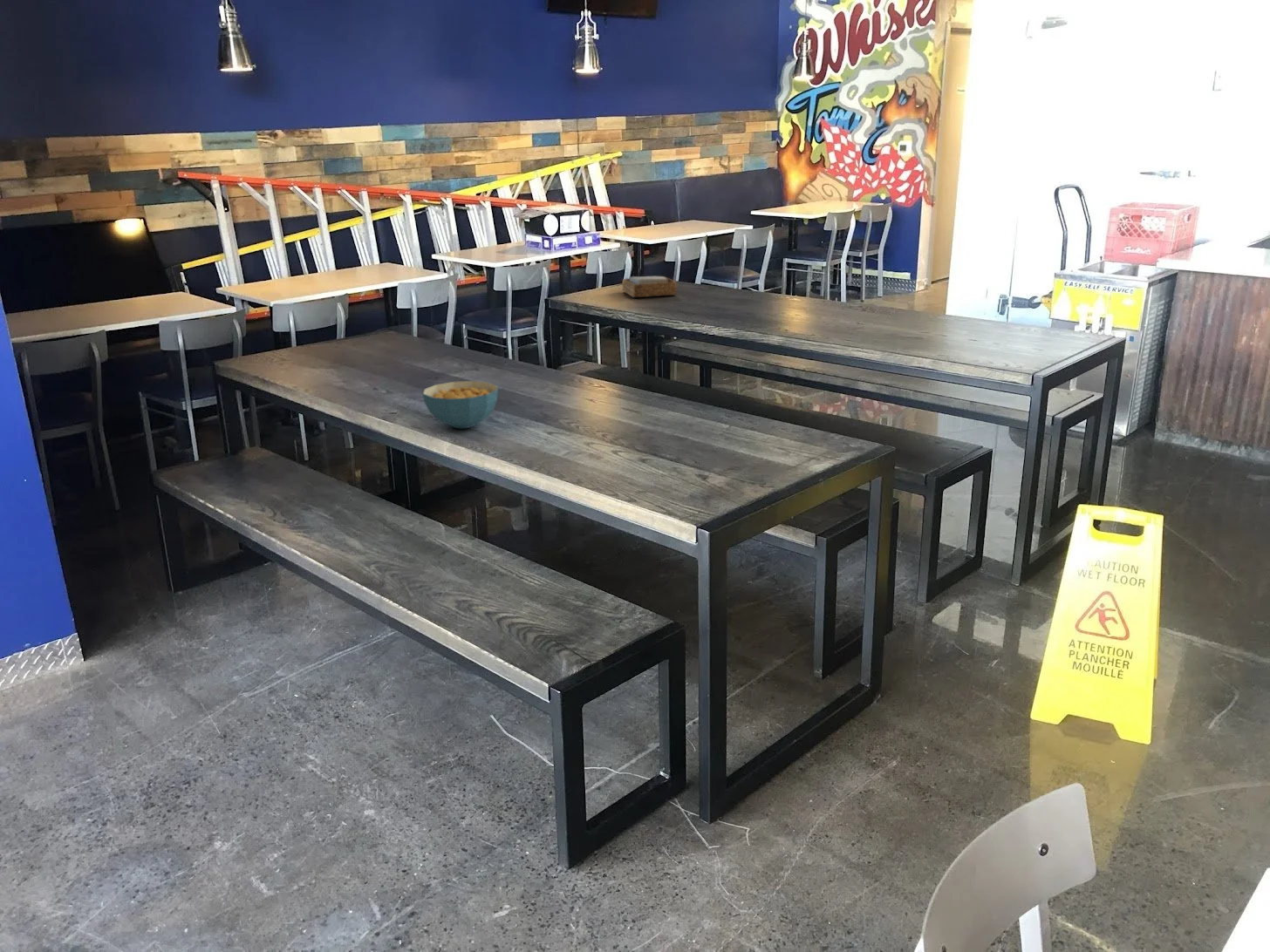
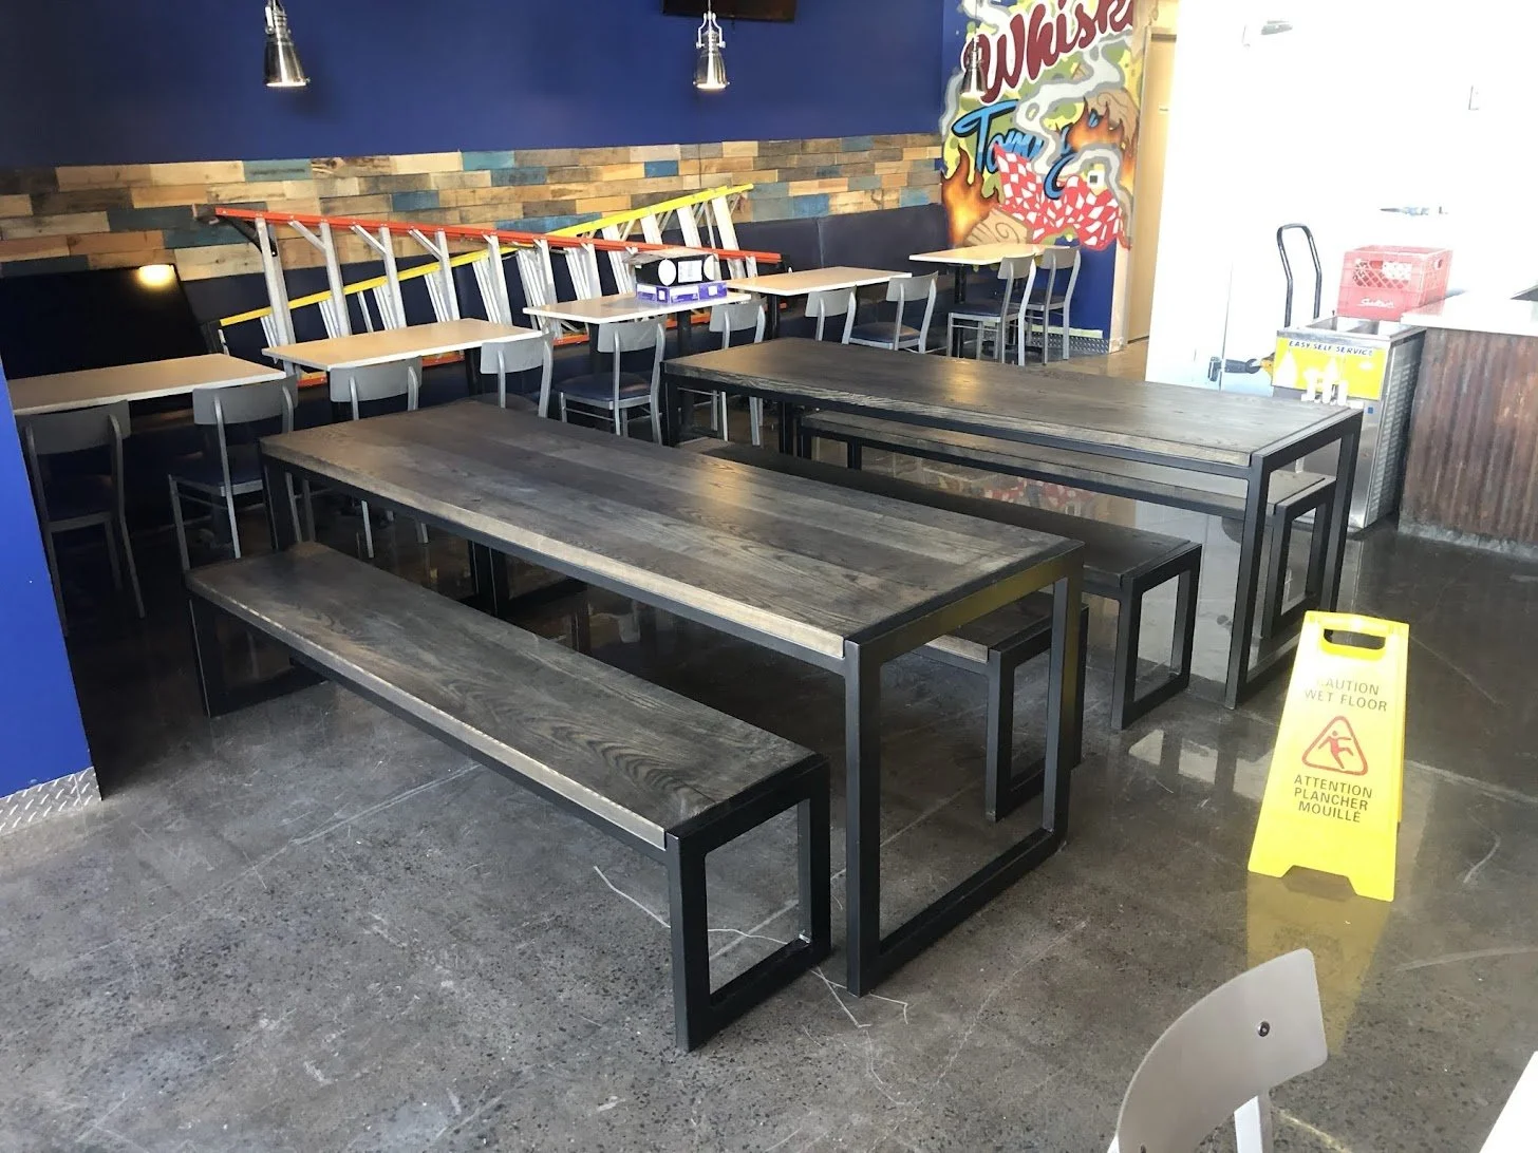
- cereal bowl [422,380,499,429]
- napkin holder [622,275,678,298]
